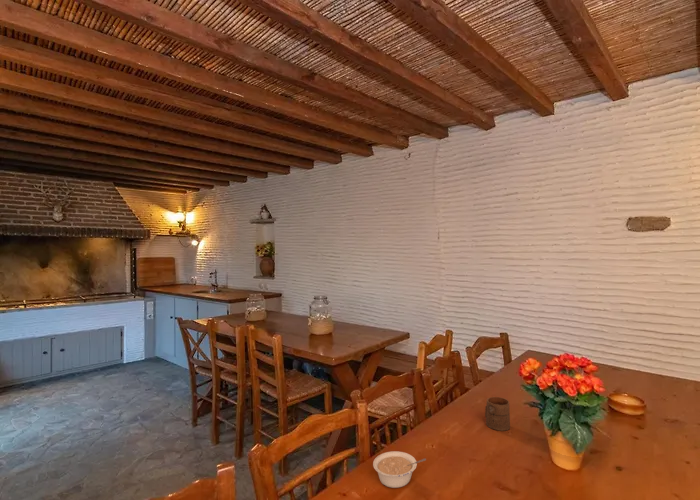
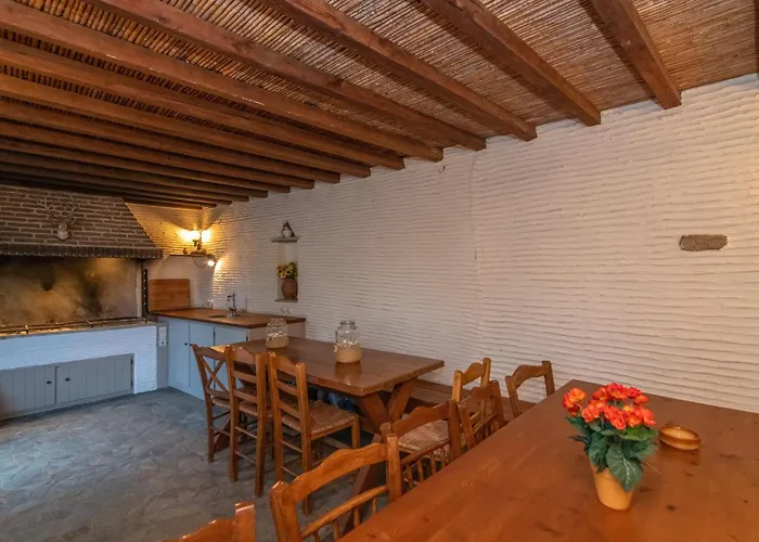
- legume [372,450,427,489]
- cup [484,396,511,432]
